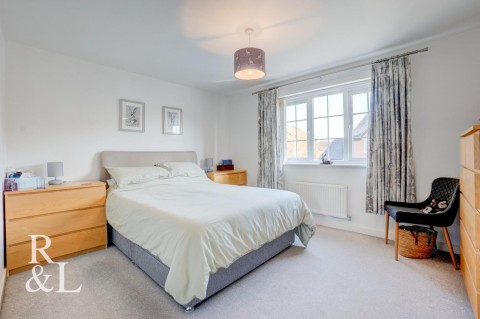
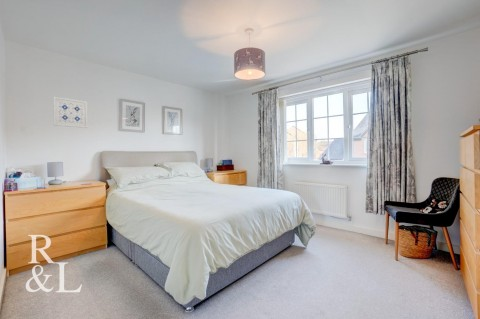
+ wall art [52,96,88,129]
